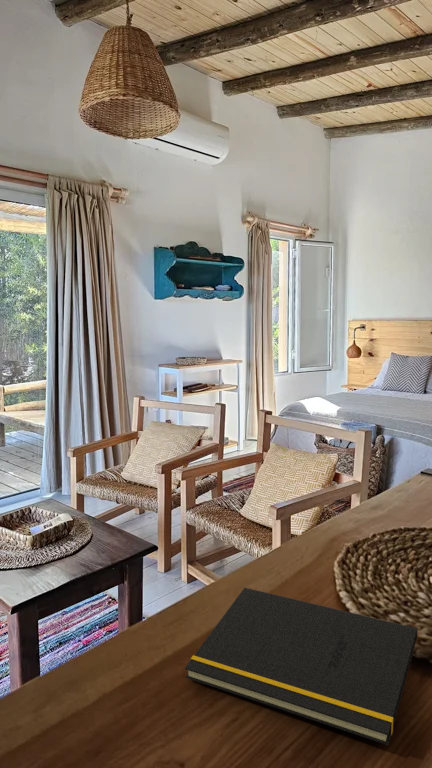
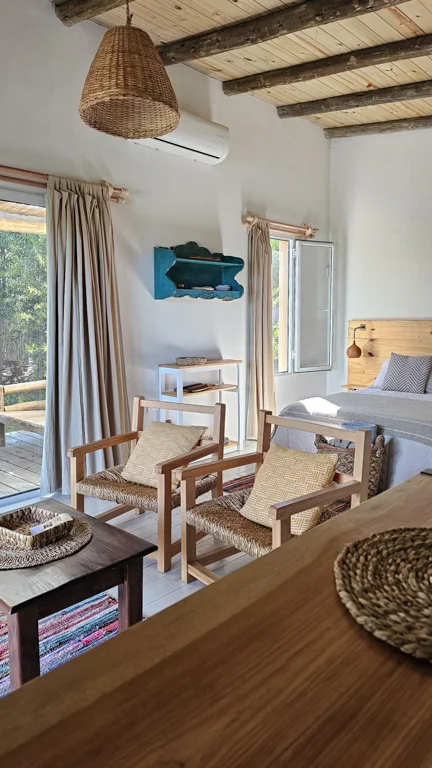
- notepad [184,587,418,746]
